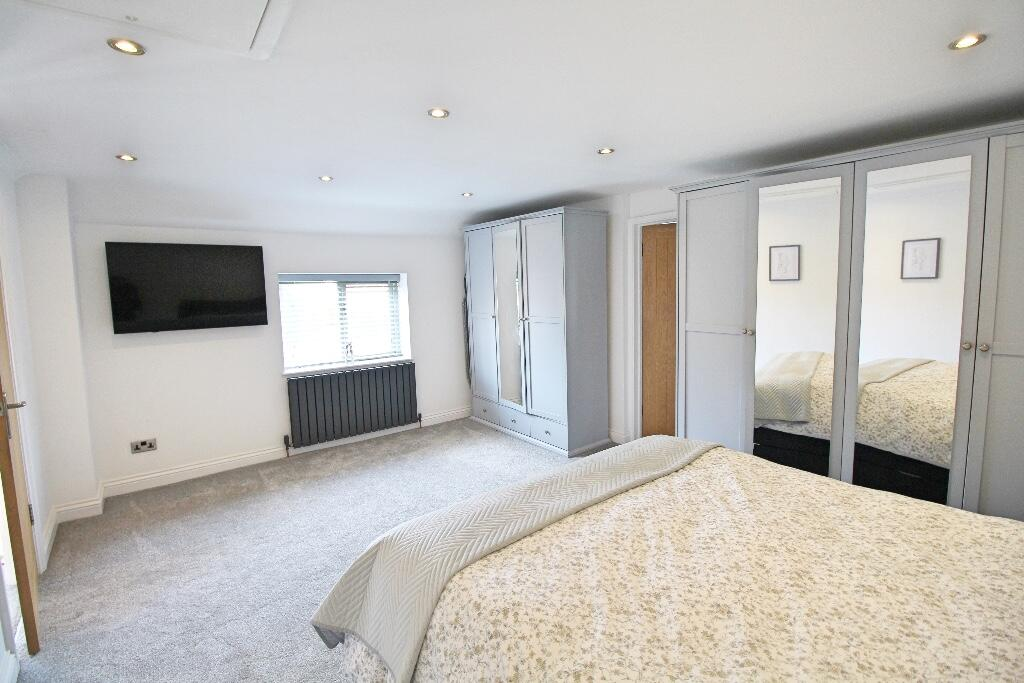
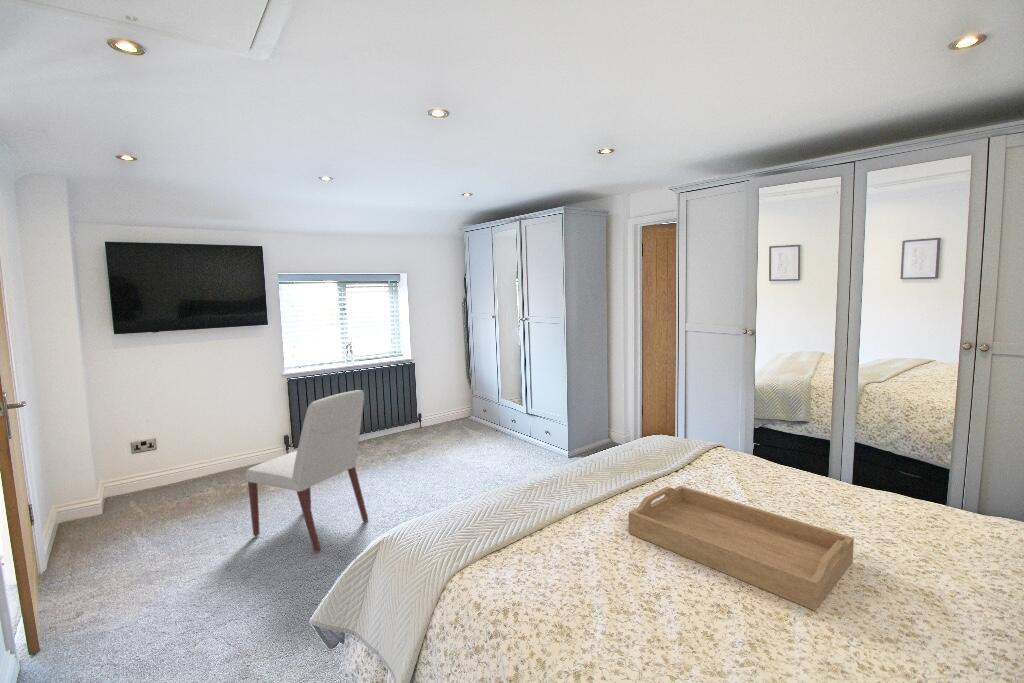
+ chair [244,389,369,553]
+ serving tray [628,485,855,612]
